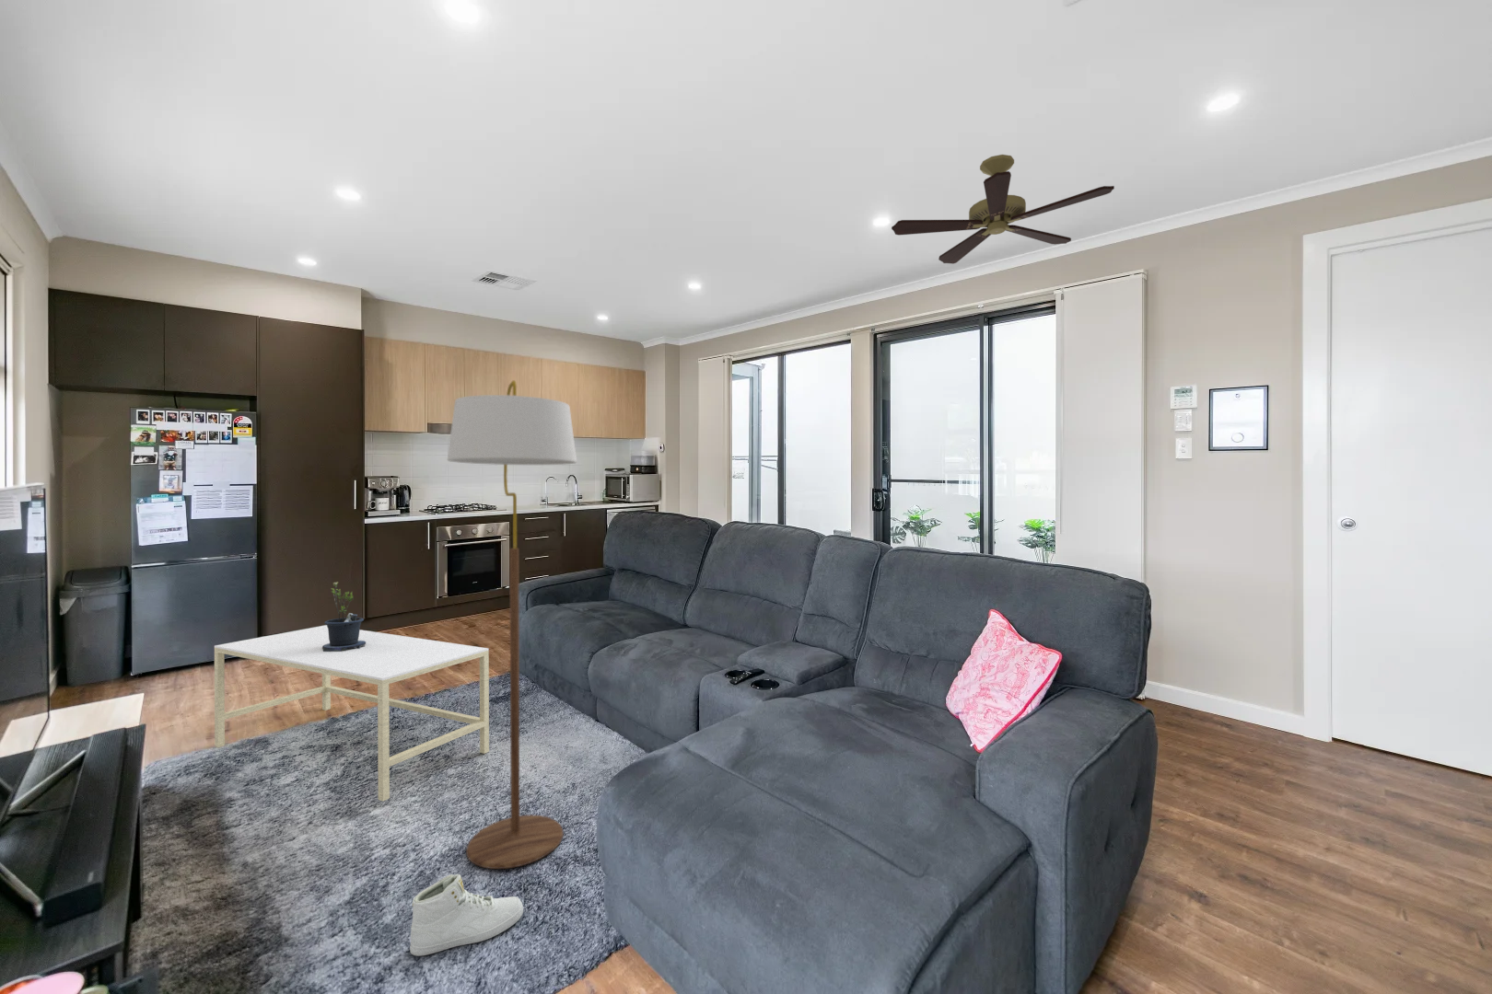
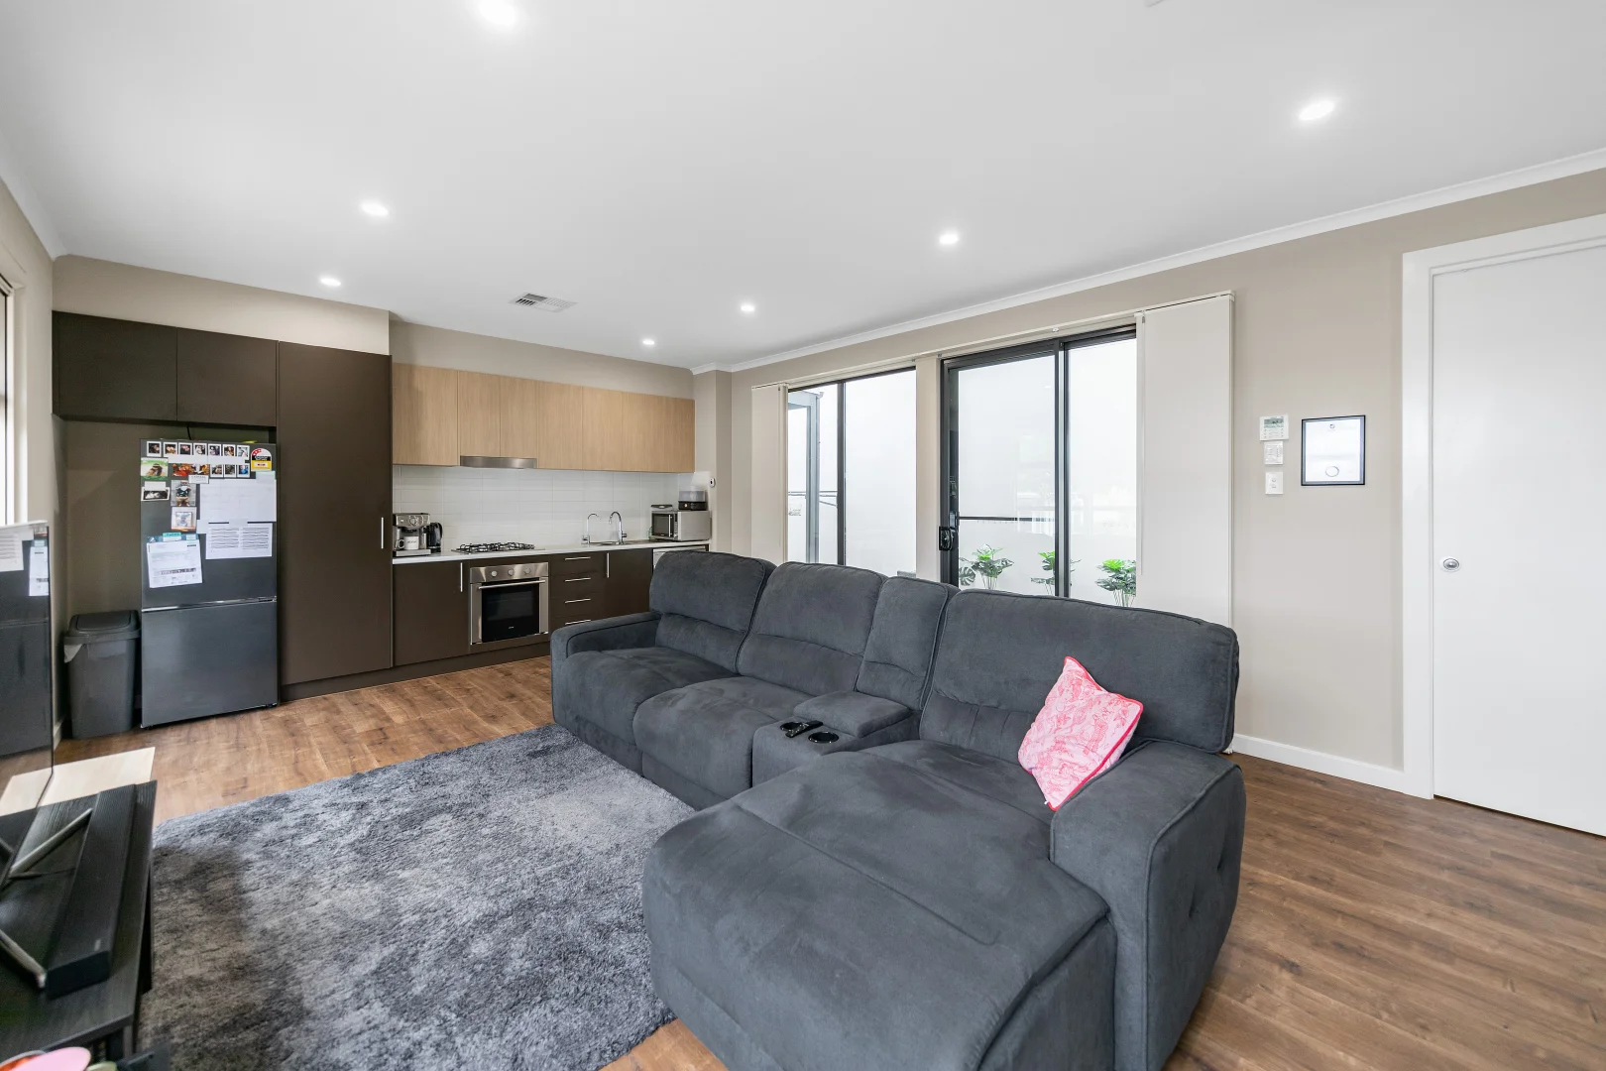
- coffee table [213,625,490,802]
- sneaker [409,873,524,956]
- potted plant [322,580,369,651]
- ceiling fan [890,154,1116,265]
- floor lamp [446,379,577,870]
